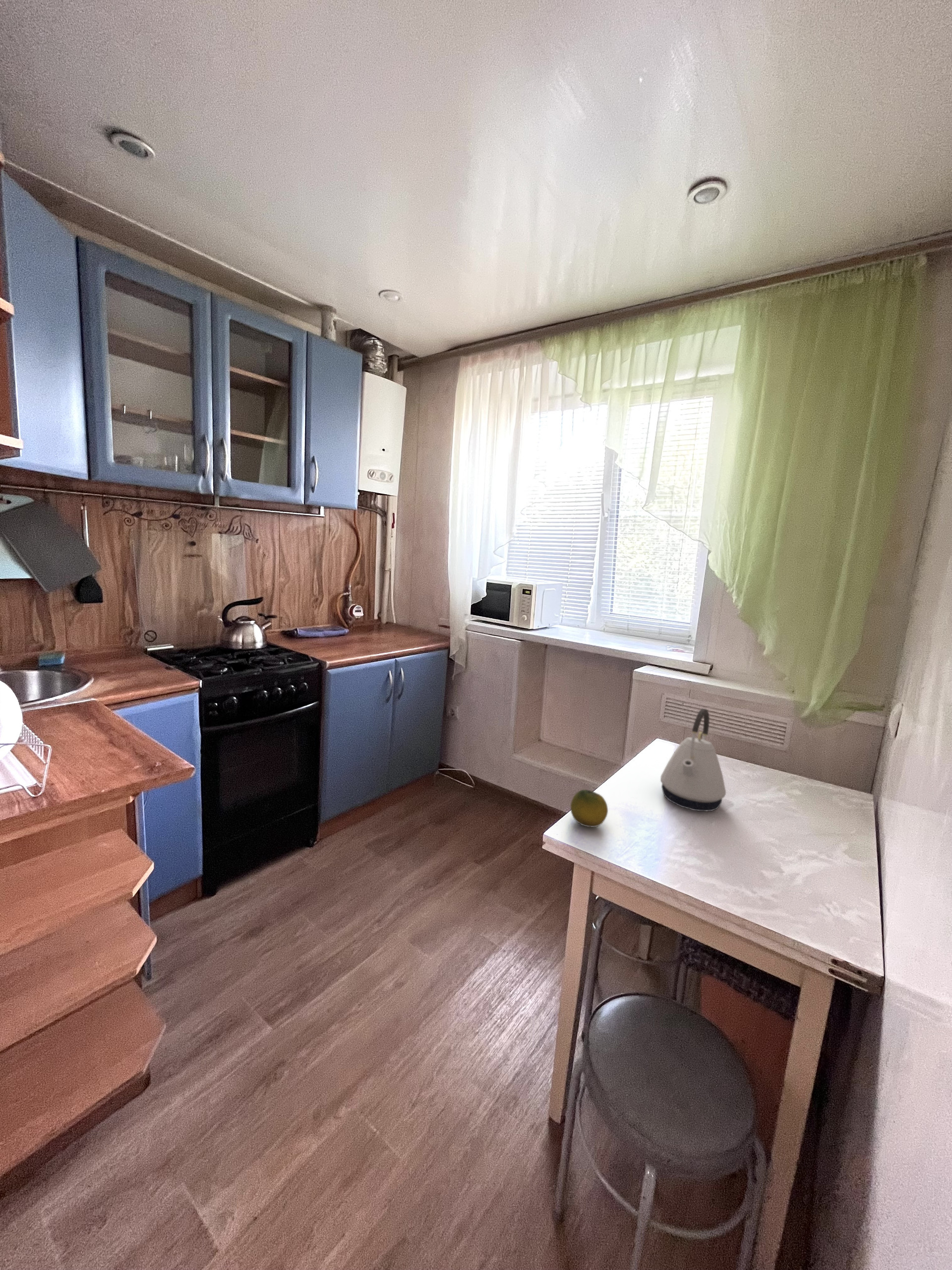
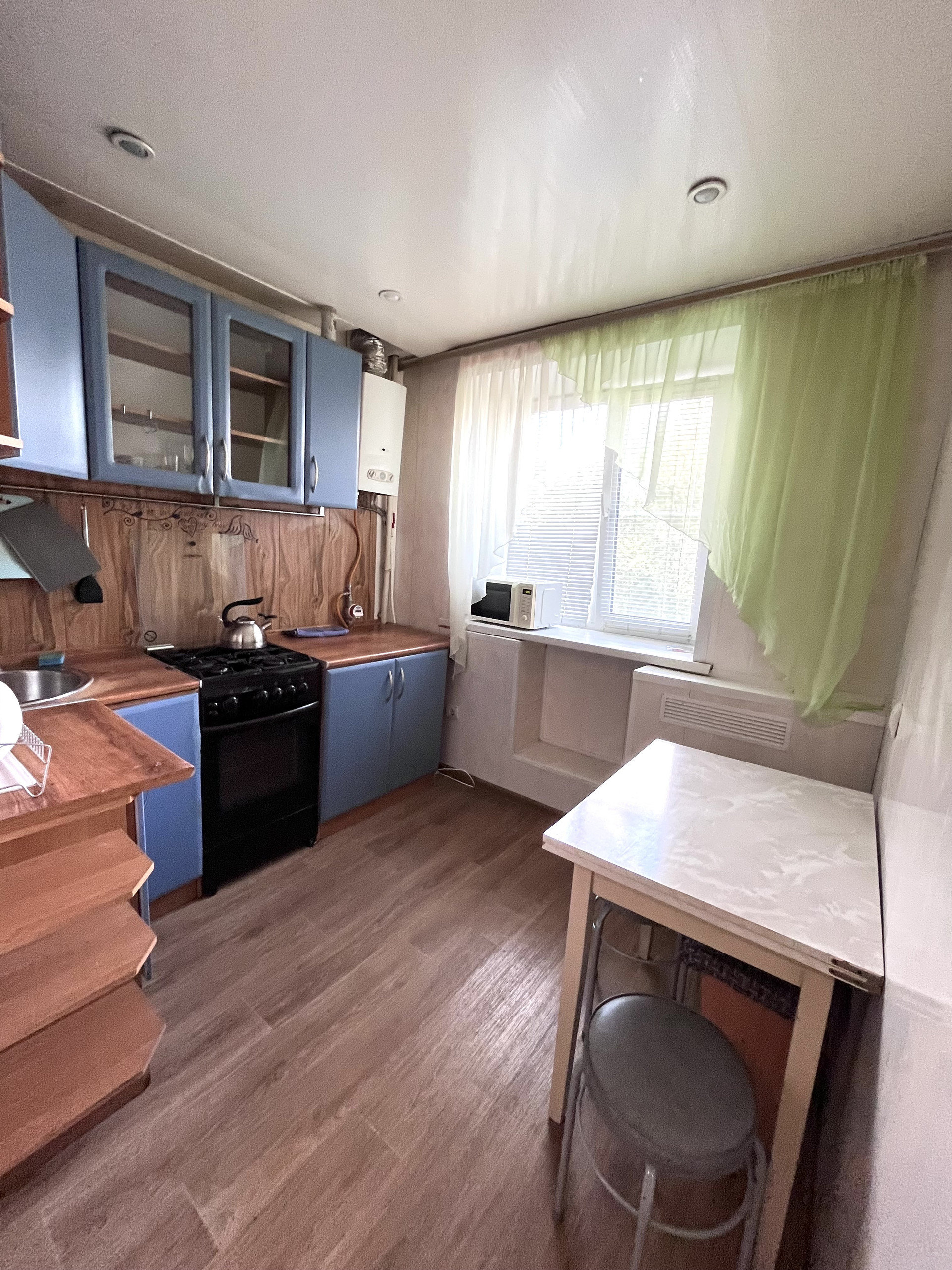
- fruit [570,789,608,827]
- kettle [660,708,726,812]
